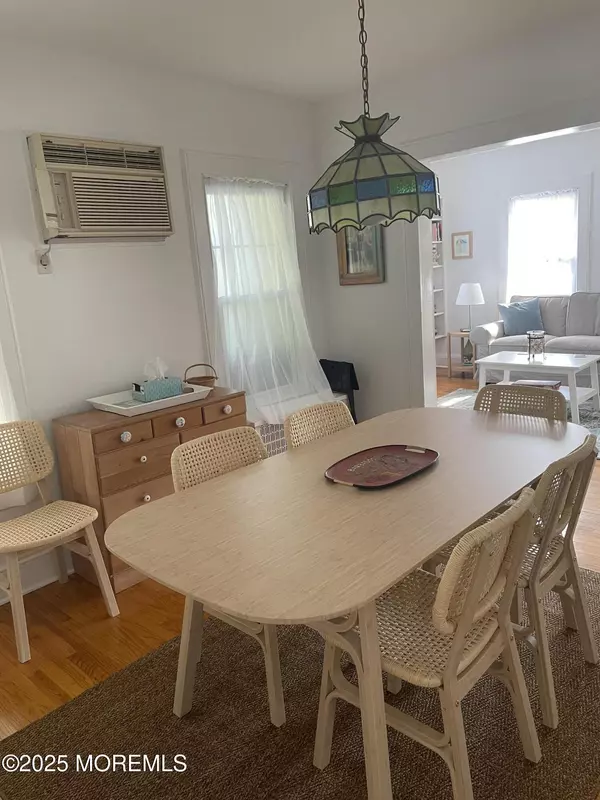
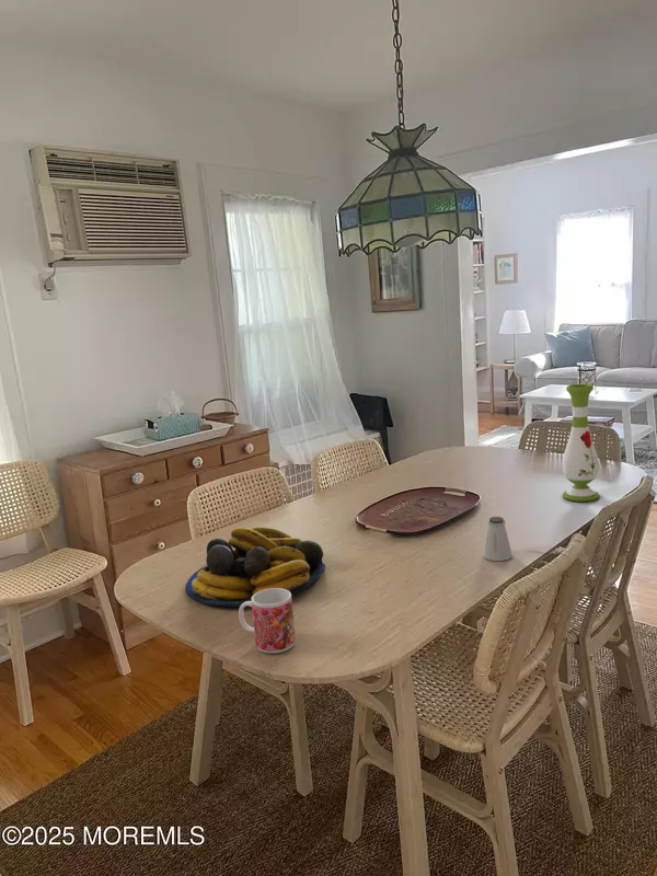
+ vase [562,383,601,503]
+ saltshaker [482,516,514,562]
+ mug [238,588,297,655]
+ fruit bowl [185,527,326,608]
